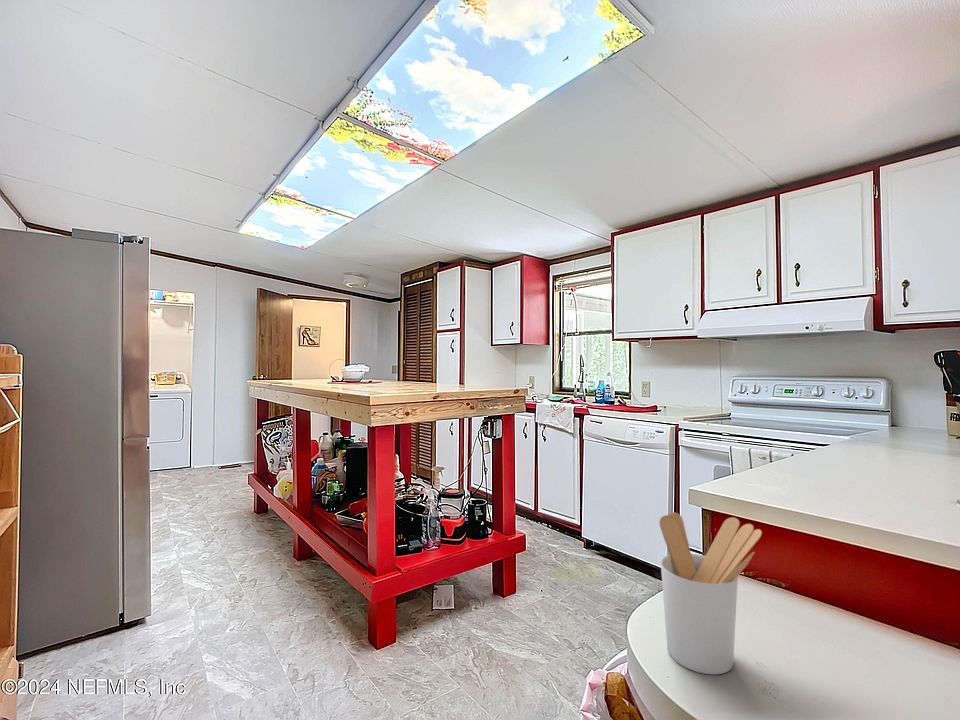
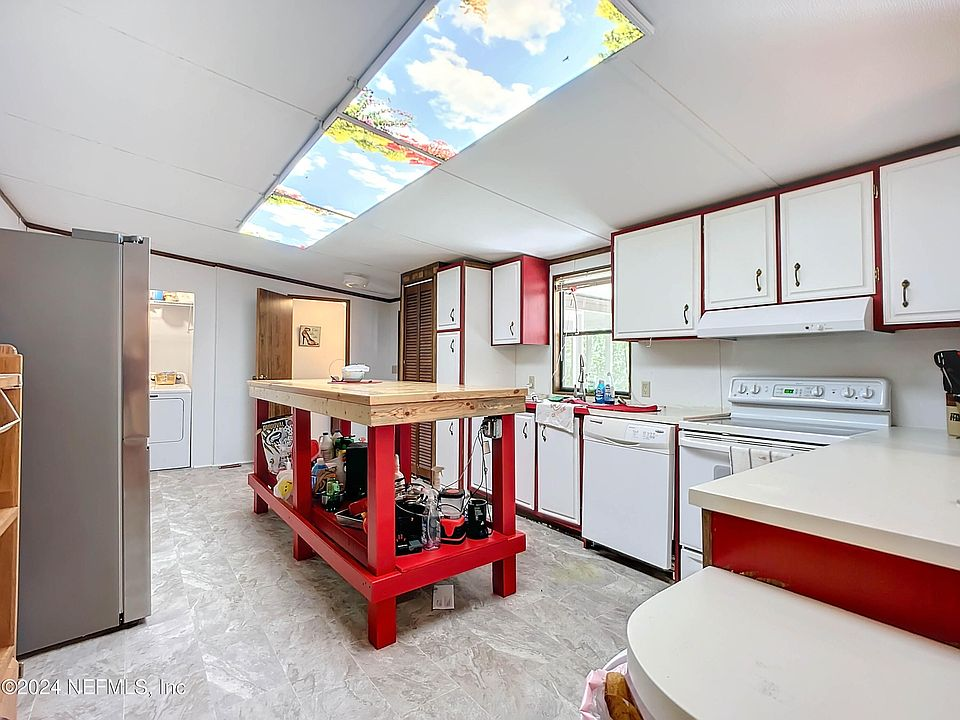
- utensil holder [658,511,763,676]
